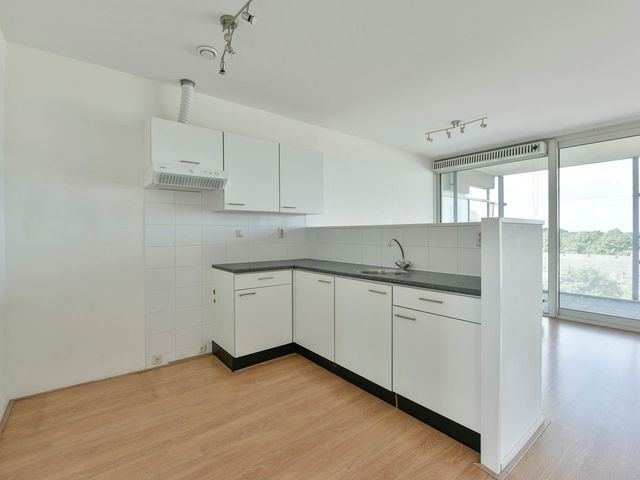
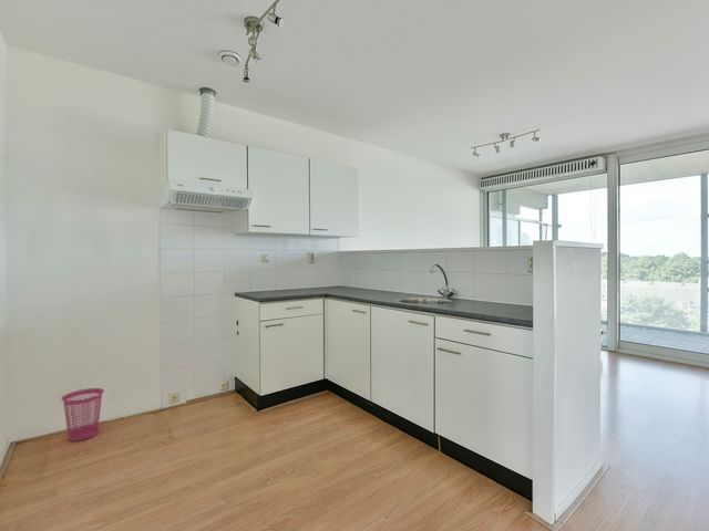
+ waste basket [60,387,105,442]
